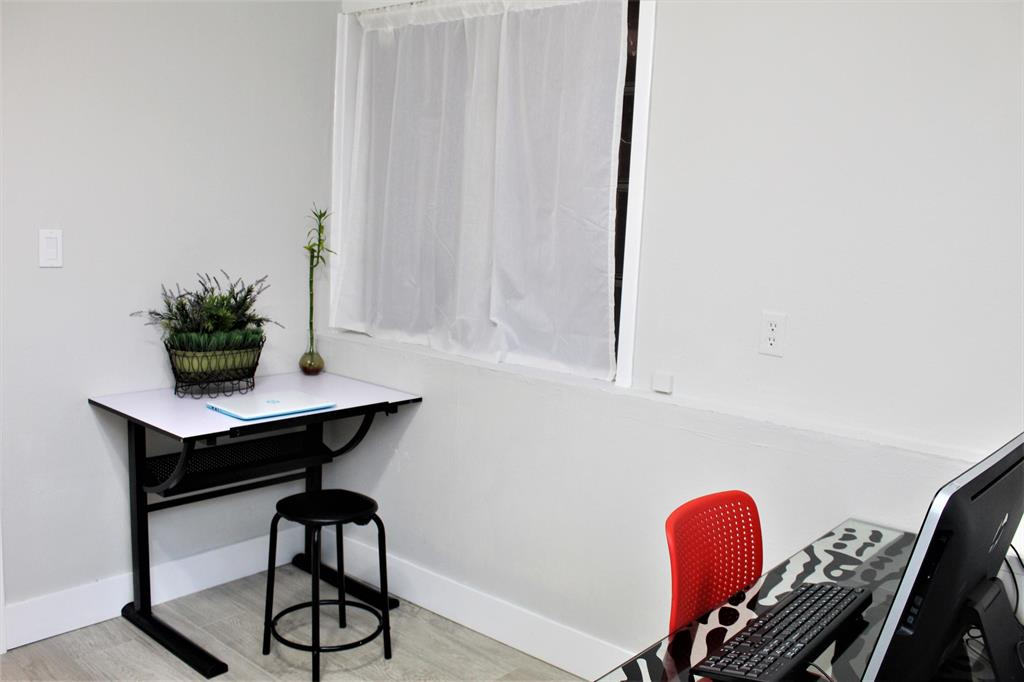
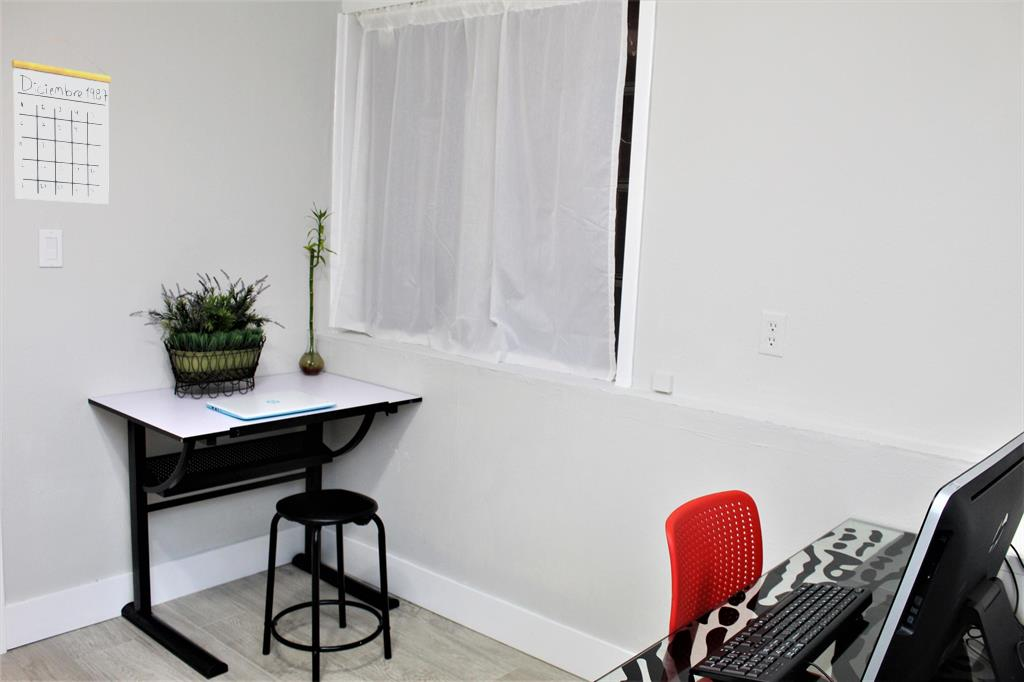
+ calendar [11,35,112,205]
